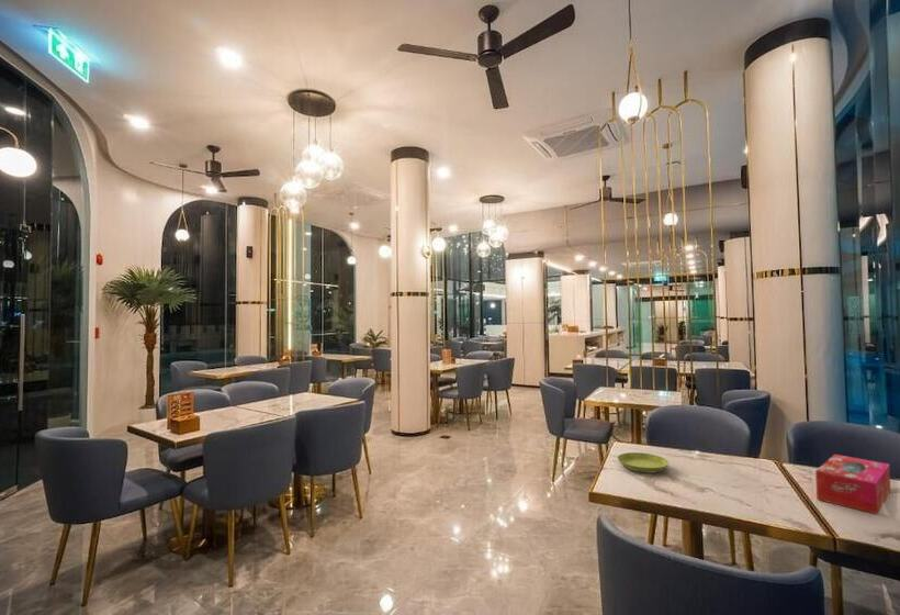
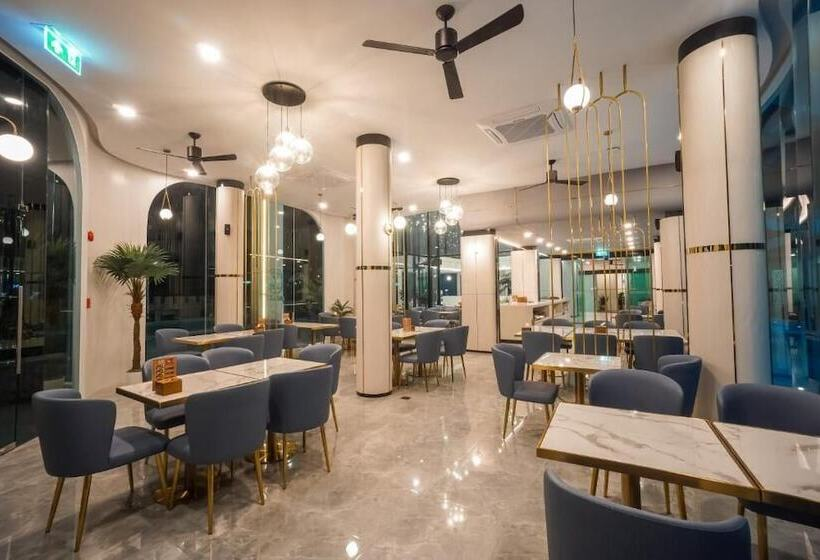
- saucer [616,451,670,473]
- tissue box [814,454,891,515]
